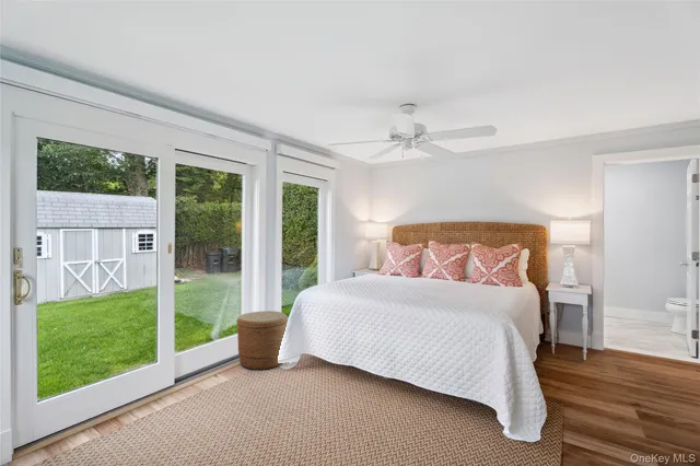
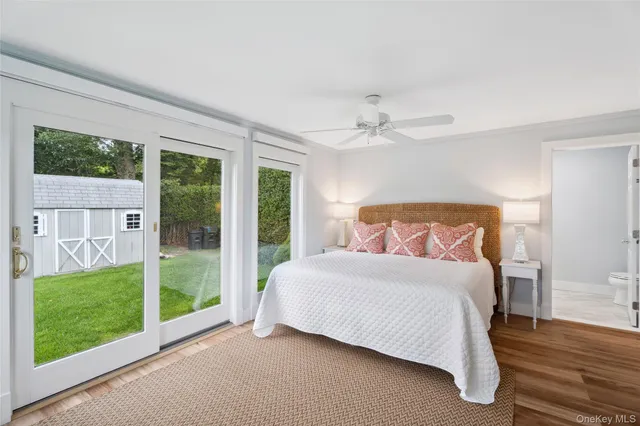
- woven basket [235,310,289,371]
